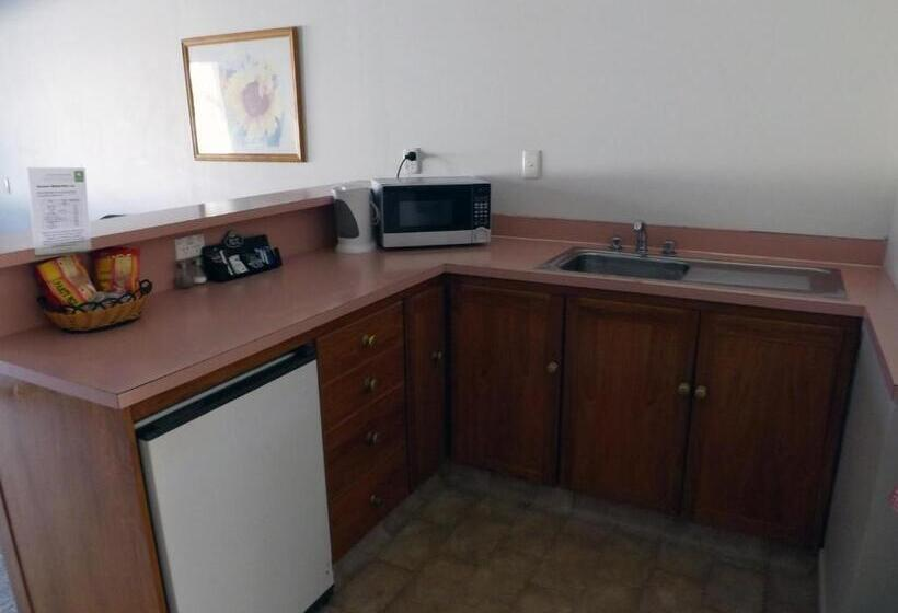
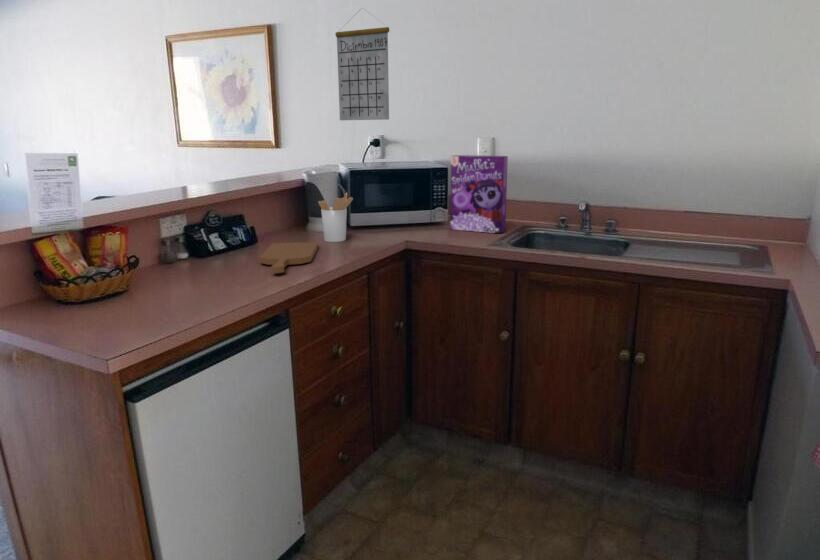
+ cutting board [258,241,319,274]
+ calendar [334,7,390,121]
+ cereal box [449,154,509,234]
+ utensil holder [317,191,354,243]
